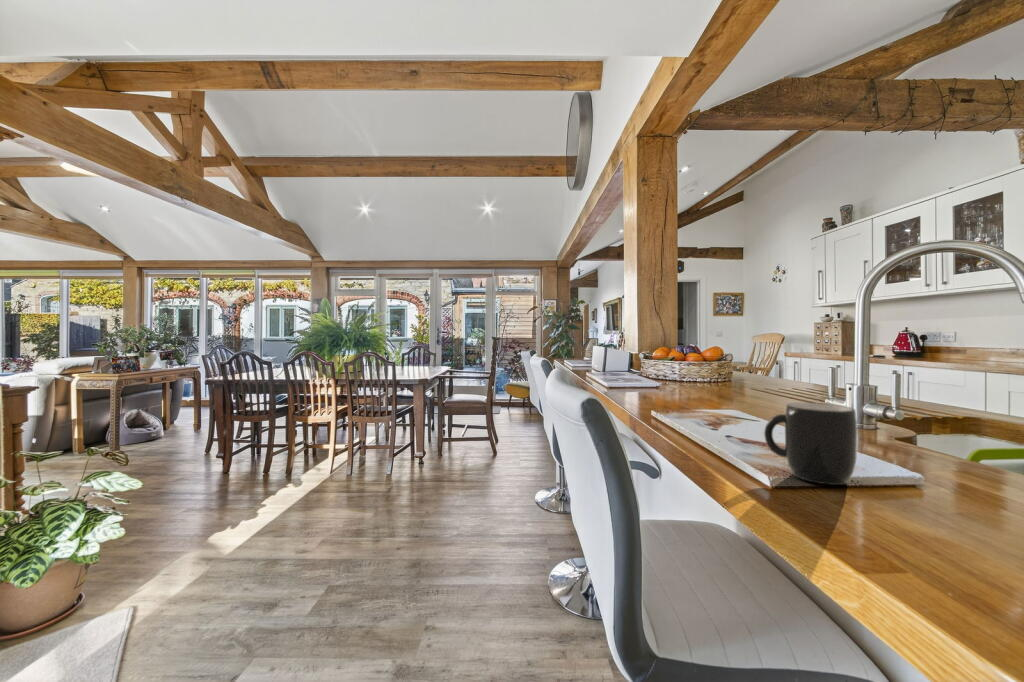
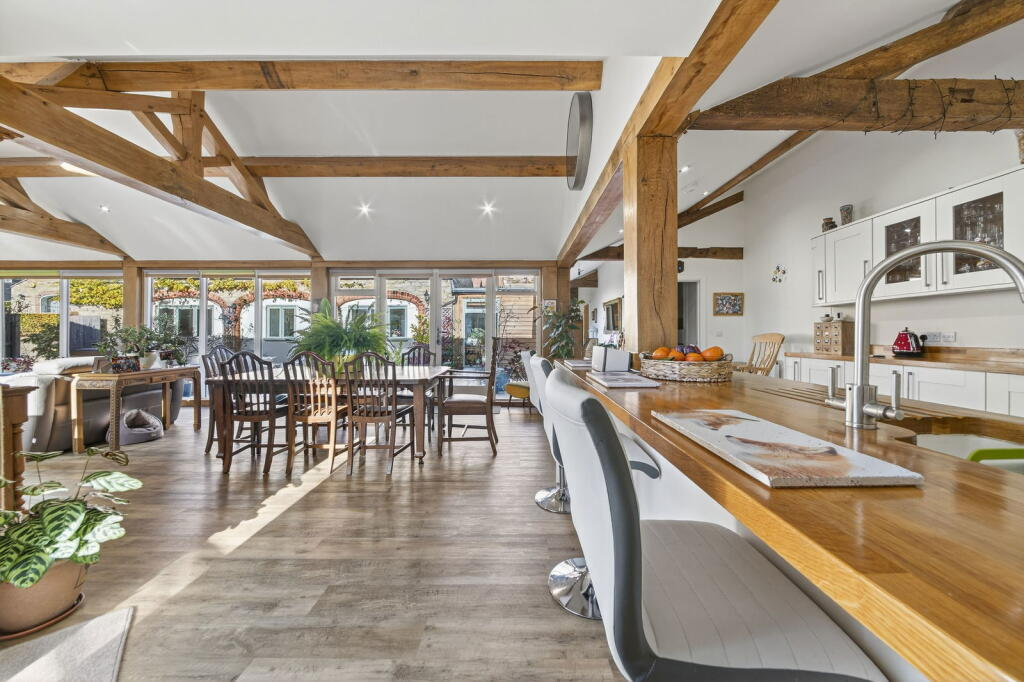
- mug [763,402,858,486]
